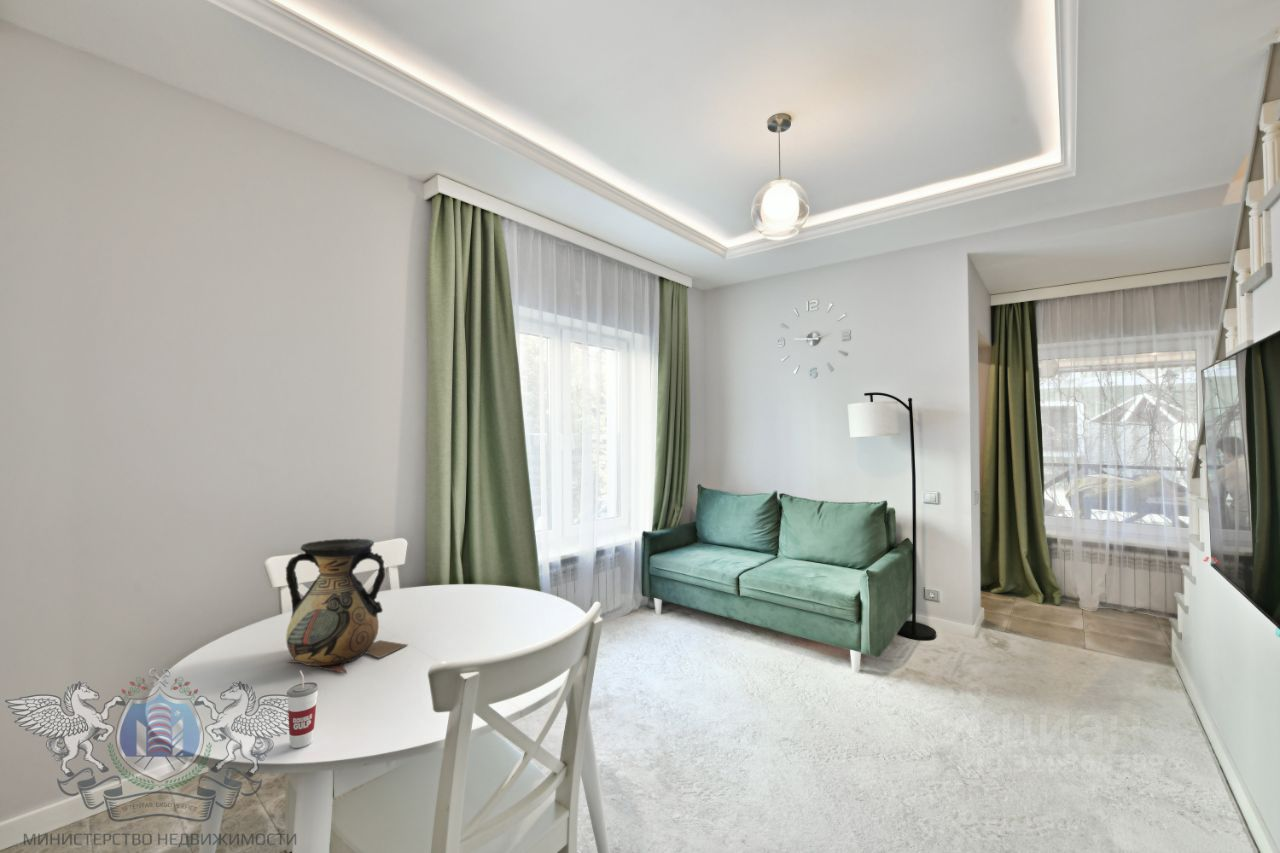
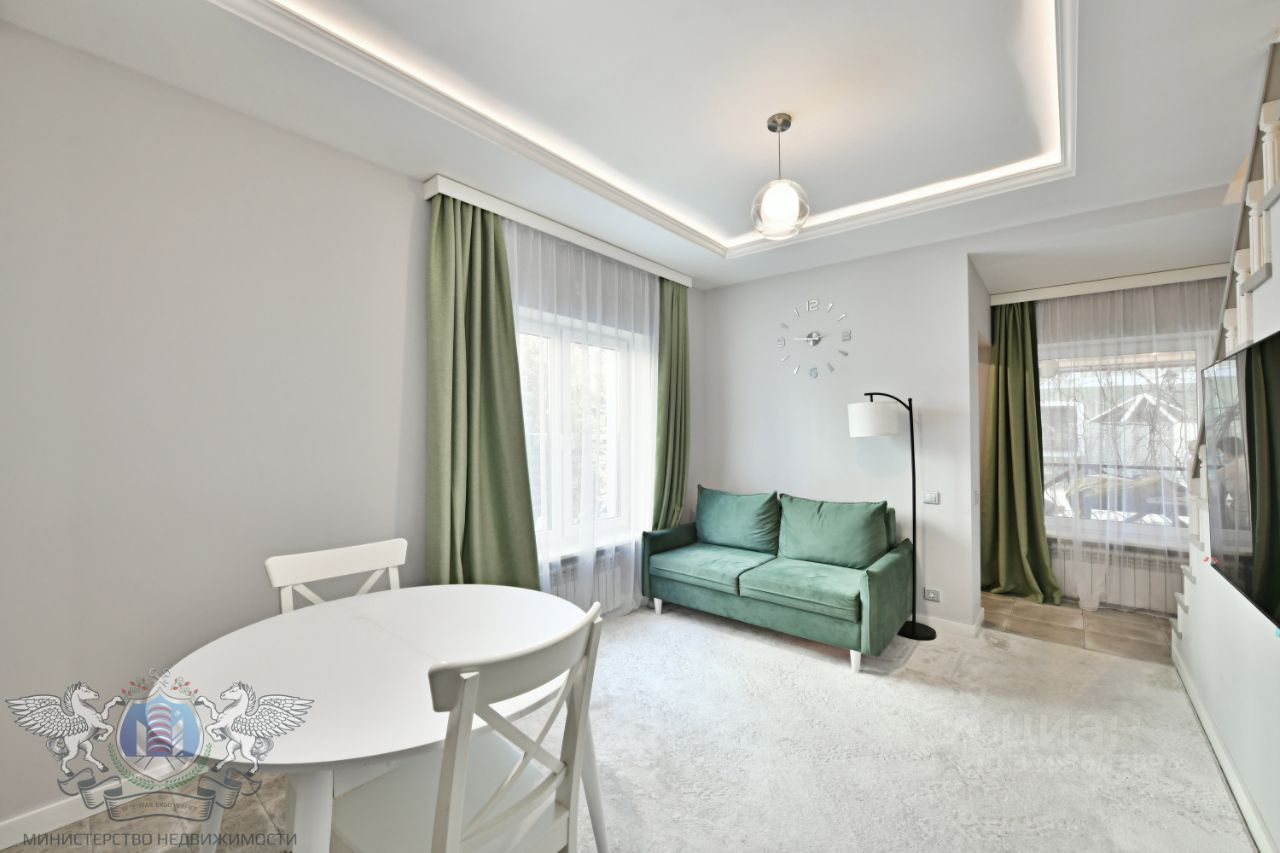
- cup [286,669,319,749]
- vase [285,537,408,674]
